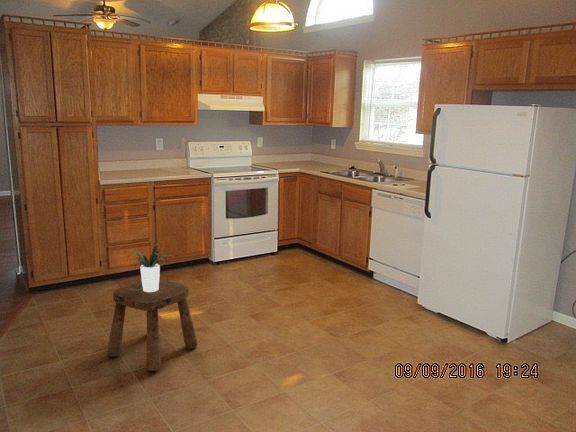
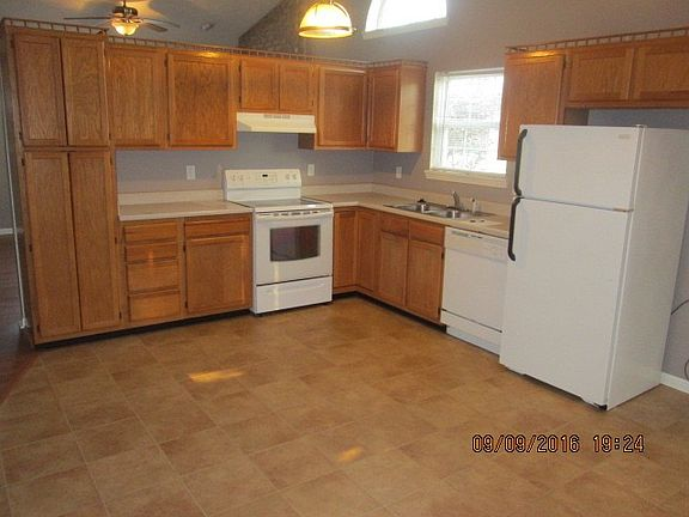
- potted plant [125,242,173,292]
- stool [106,278,199,372]
